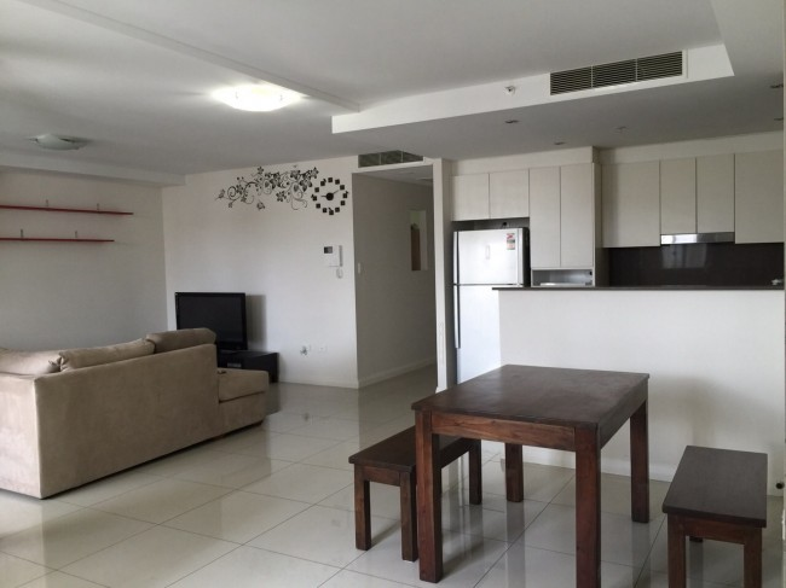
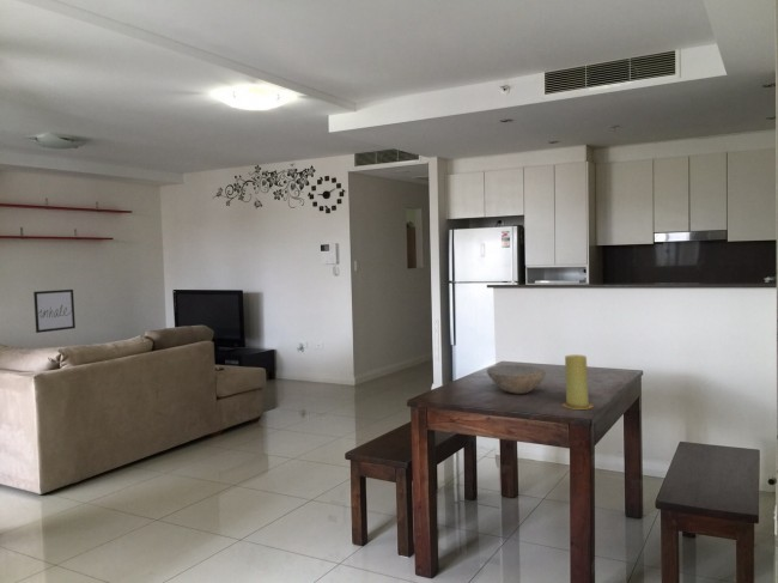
+ wall art [32,289,77,334]
+ bowl [486,364,547,395]
+ candle [561,353,594,411]
